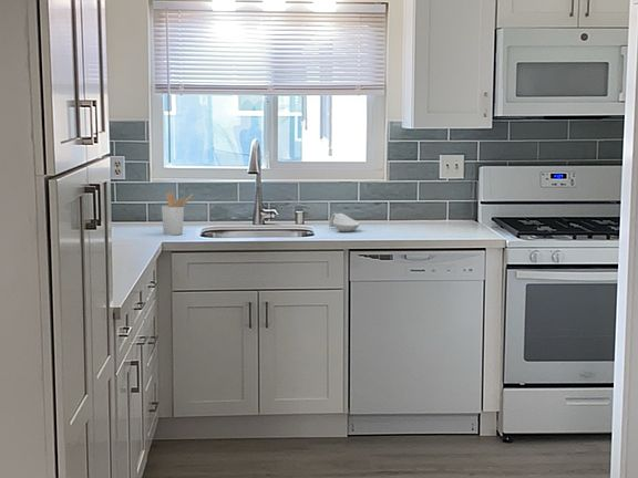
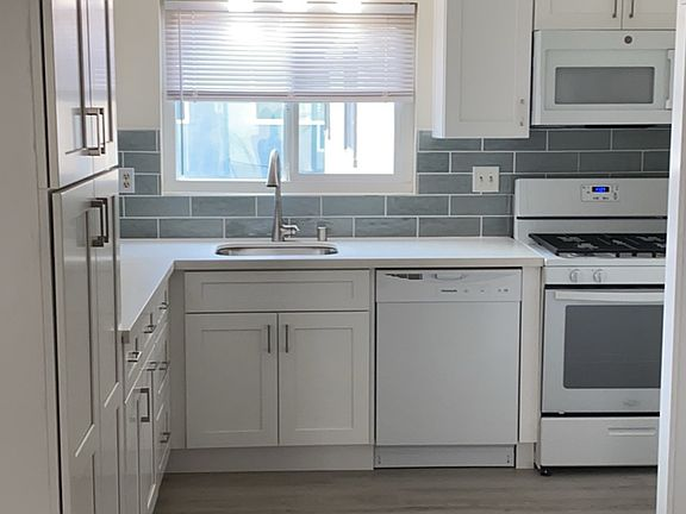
- spoon rest [328,212,361,232]
- utensil holder [161,190,194,236]
